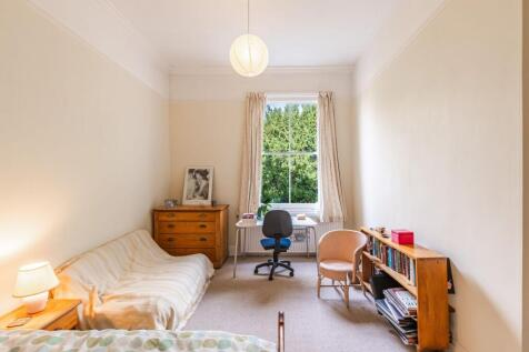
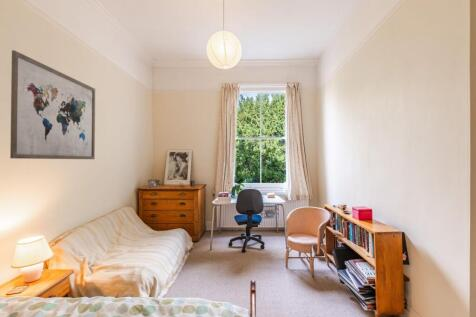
+ wall art [9,49,96,160]
